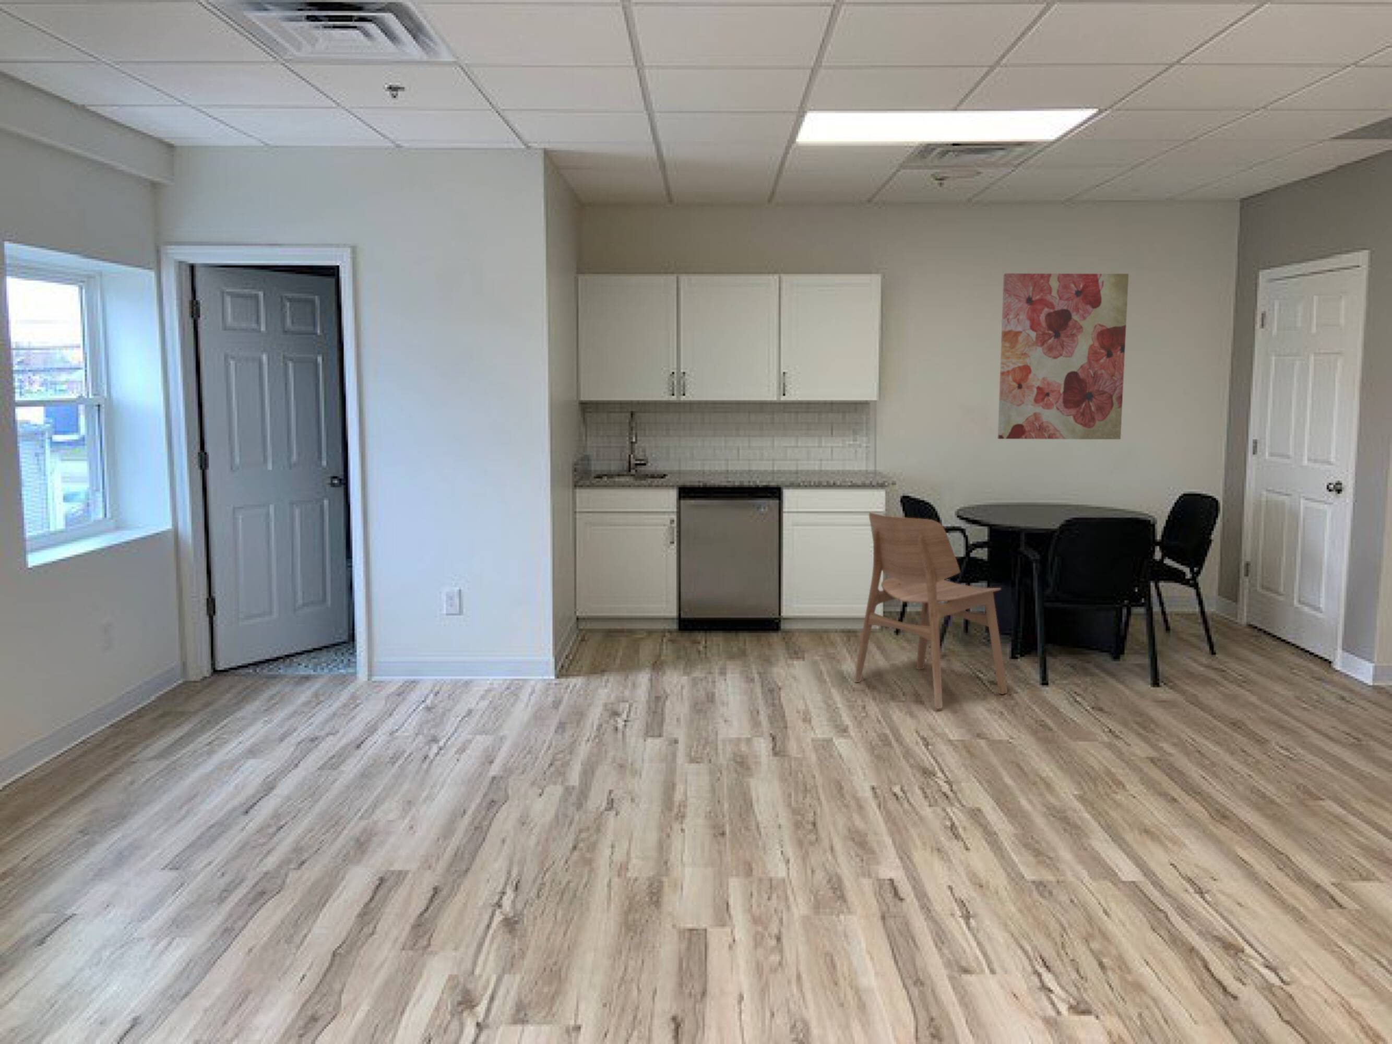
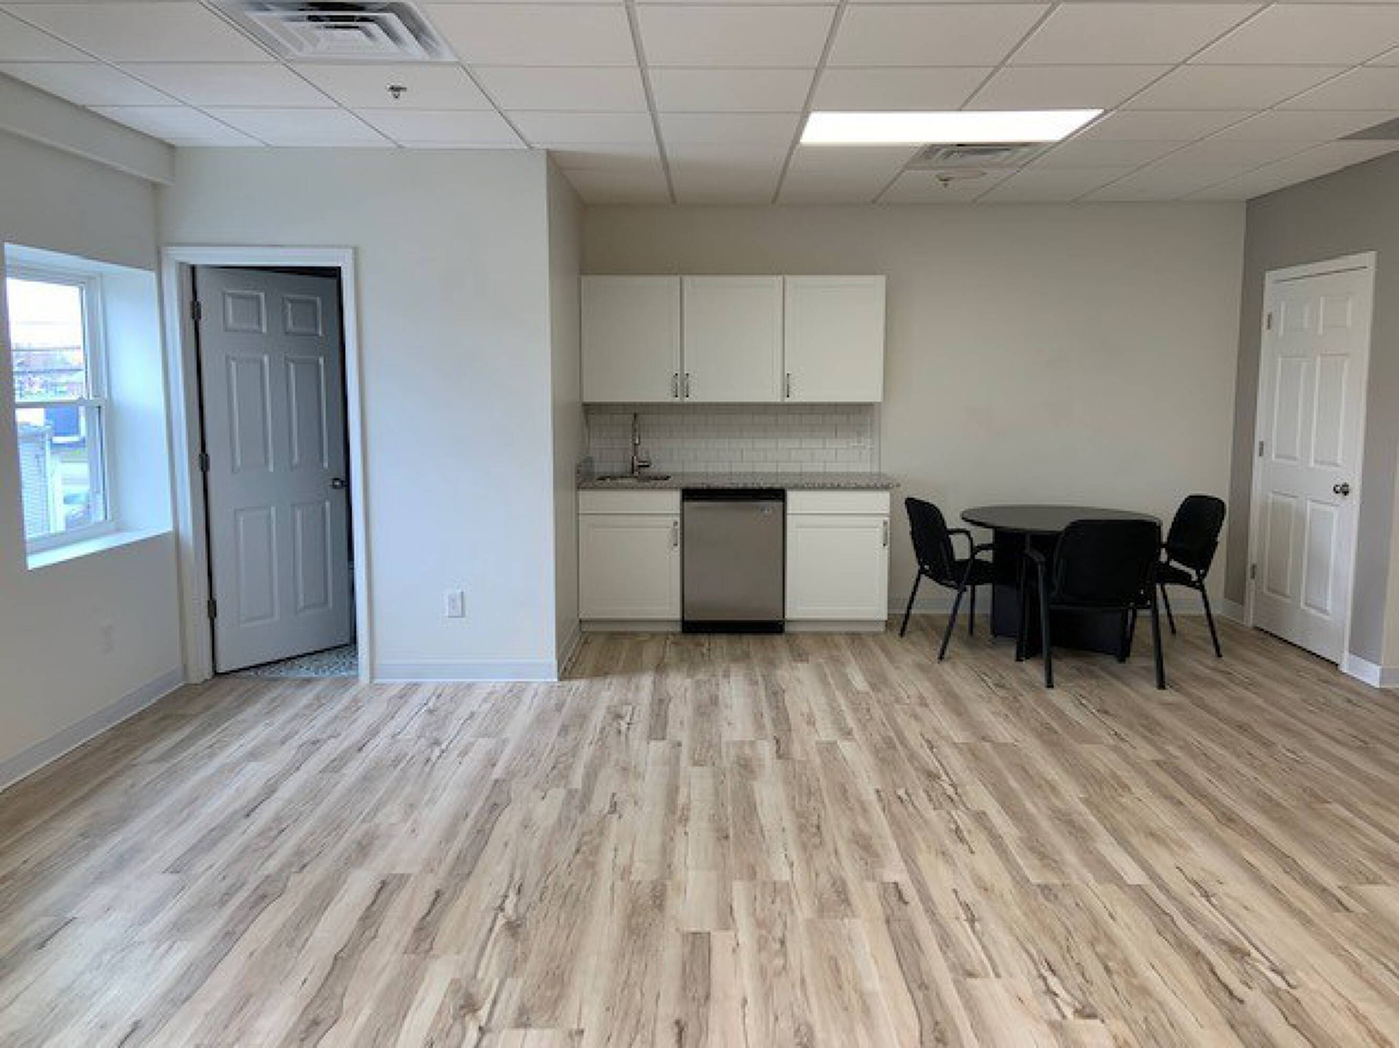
- dining chair [854,511,1008,708]
- wall art [997,273,1129,440]
